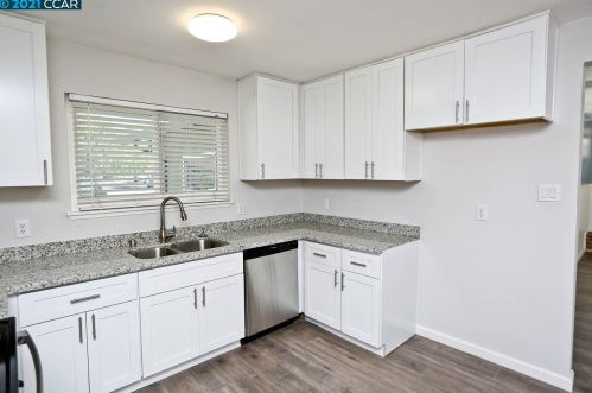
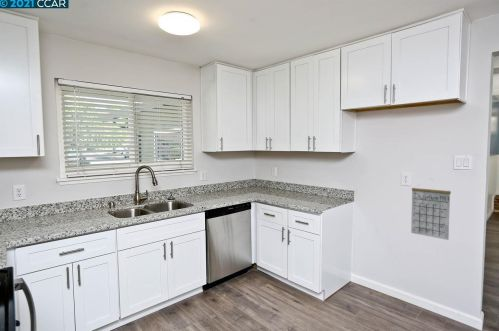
+ calendar [410,177,452,241]
